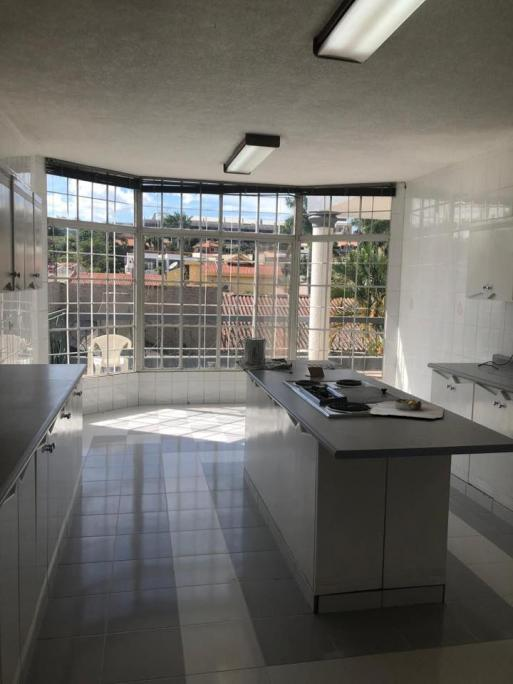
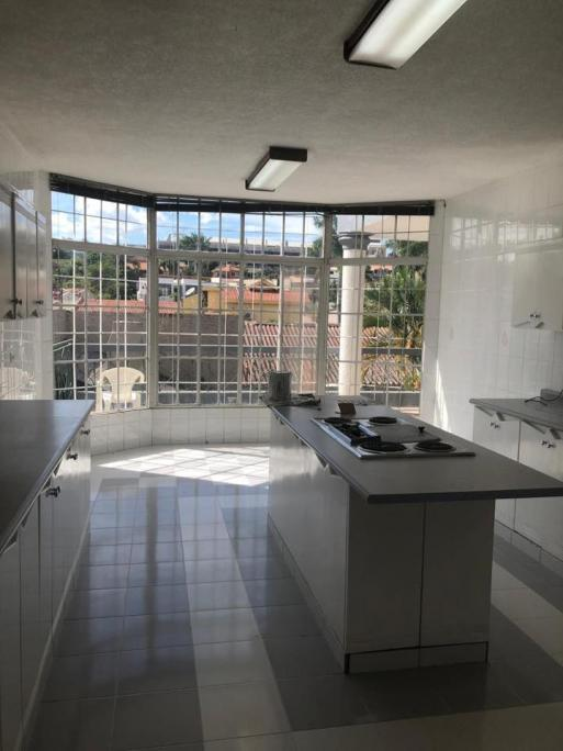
- cutting board [369,398,445,419]
